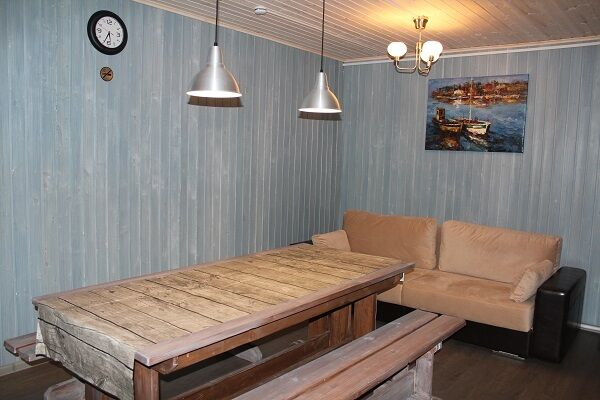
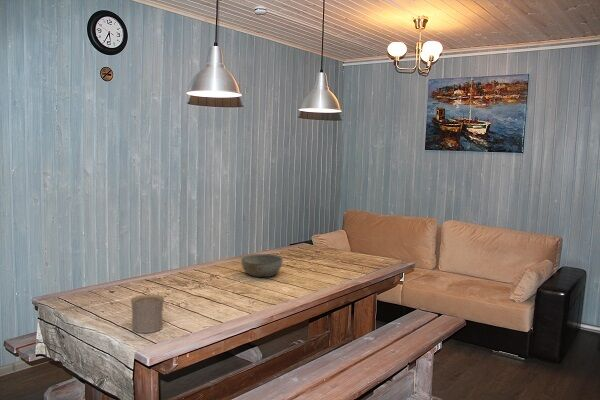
+ cup [130,293,165,334]
+ bowl [240,253,284,278]
